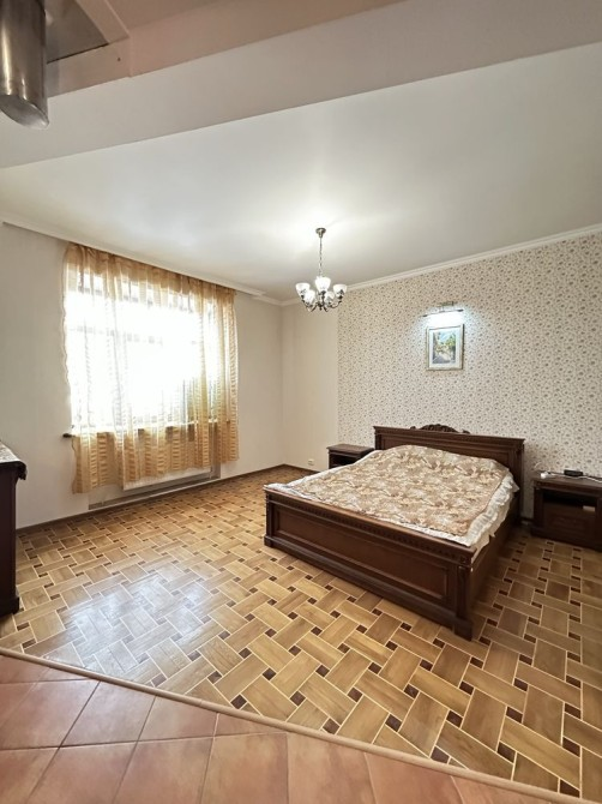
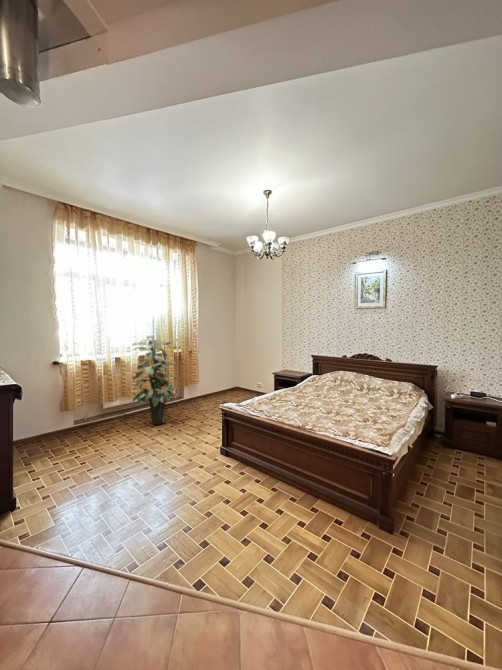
+ indoor plant [131,335,179,426]
